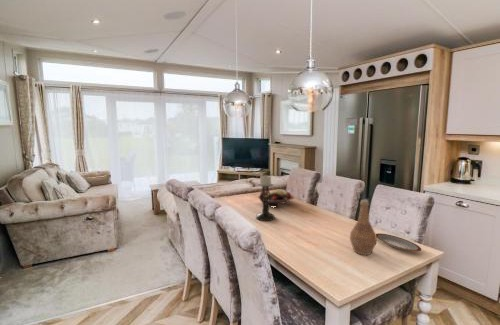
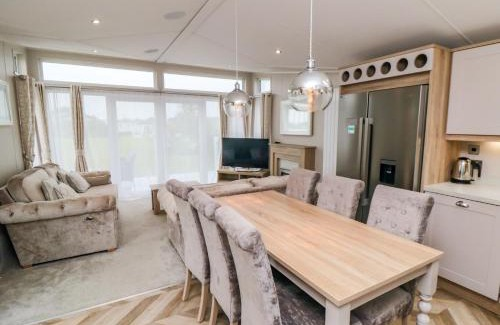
- vase [349,199,377,256]
- fruit basket [257,189,295,208]
- plate [375,232,422,253]
- candle holder [255,174,276,222]
